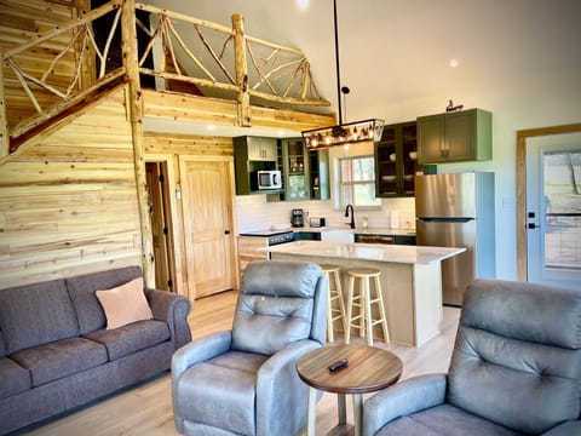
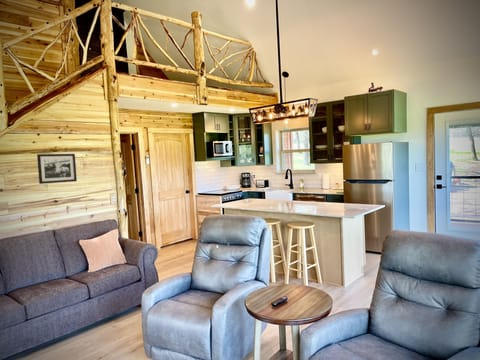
+ picture frame [36,153,78,185]
